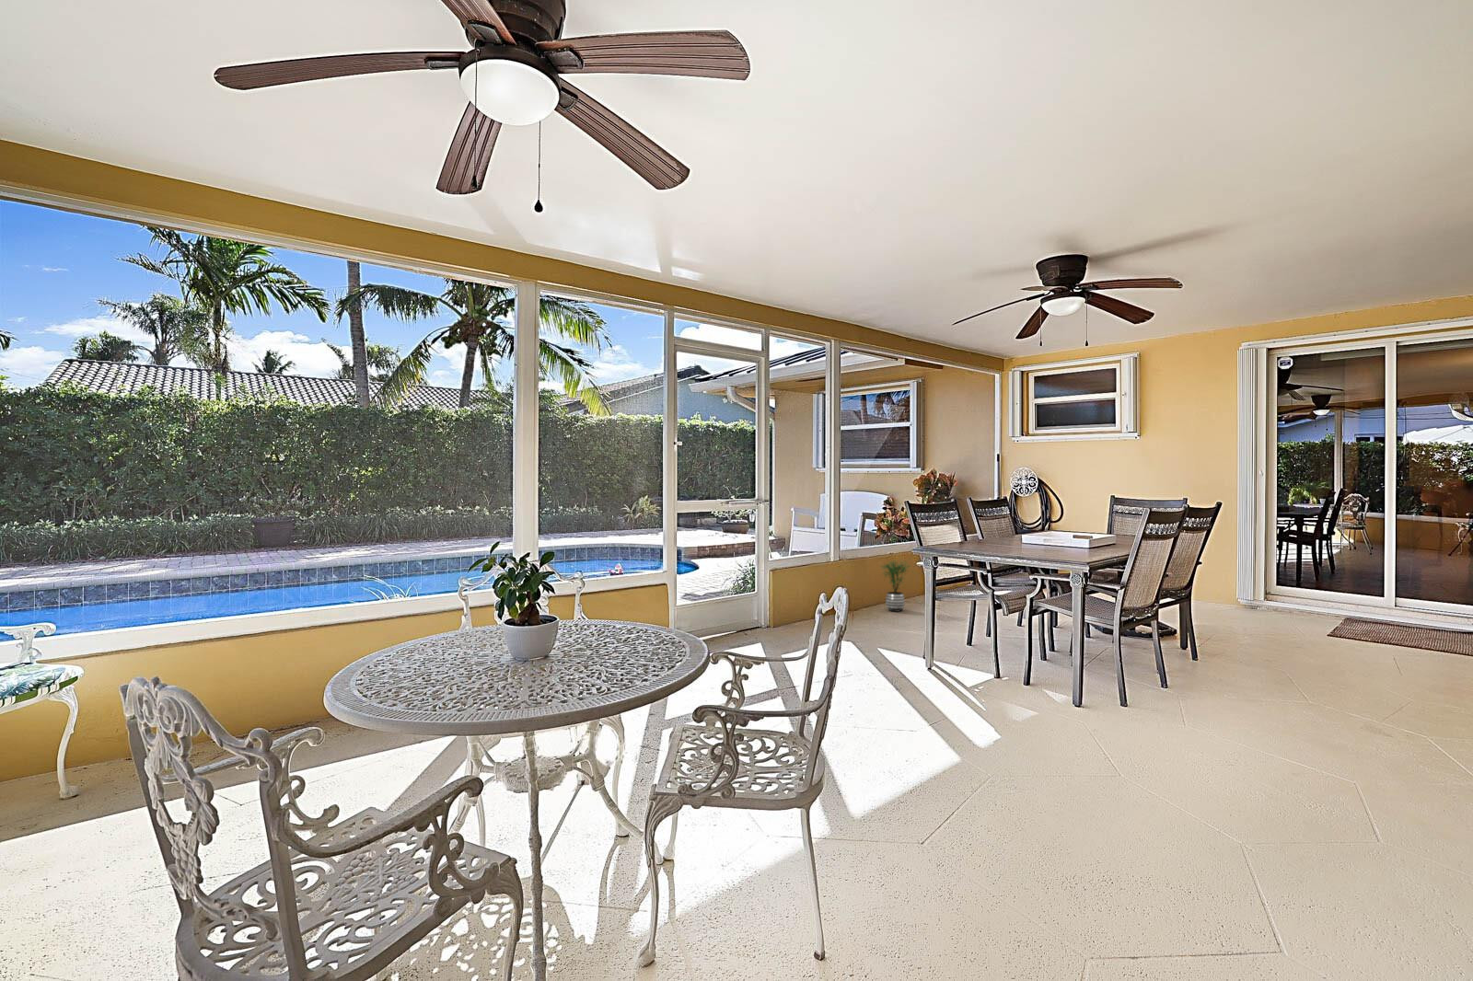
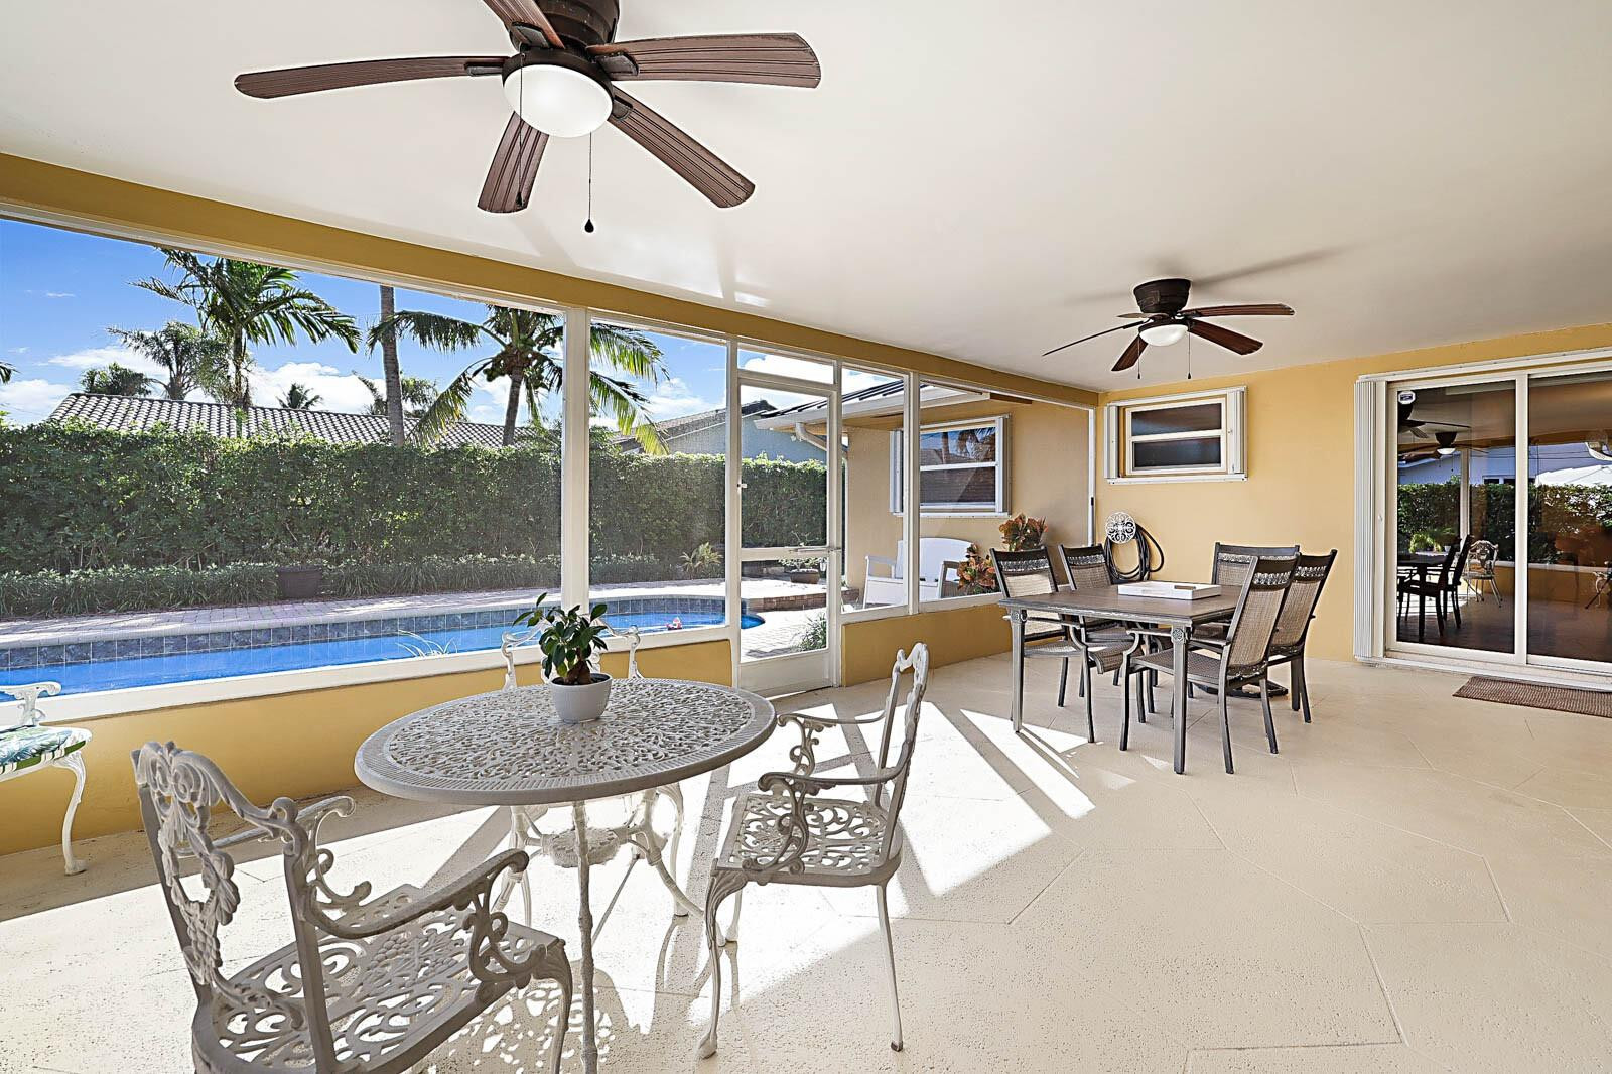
- potted plant [878,559,916,613]
